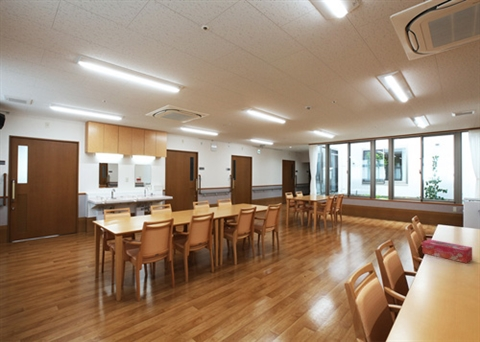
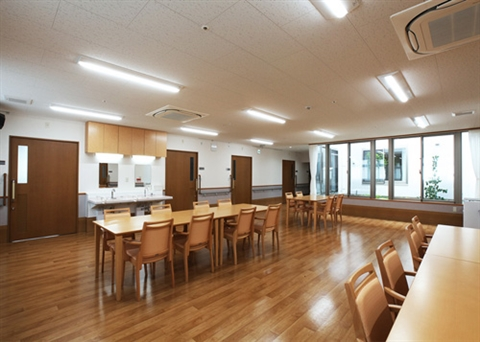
- tissue box [421,238,473,264]
